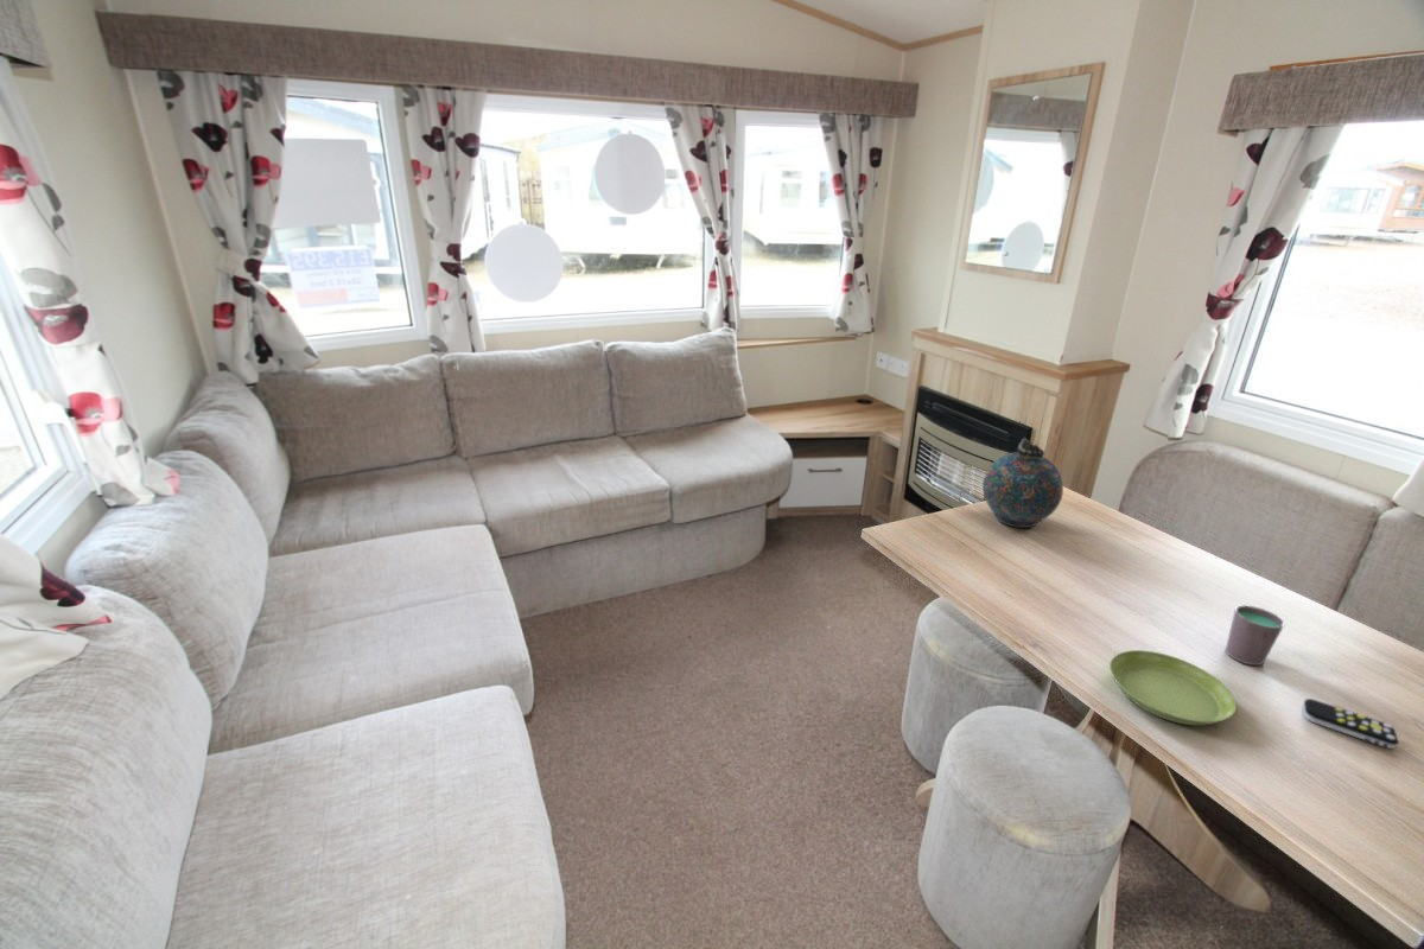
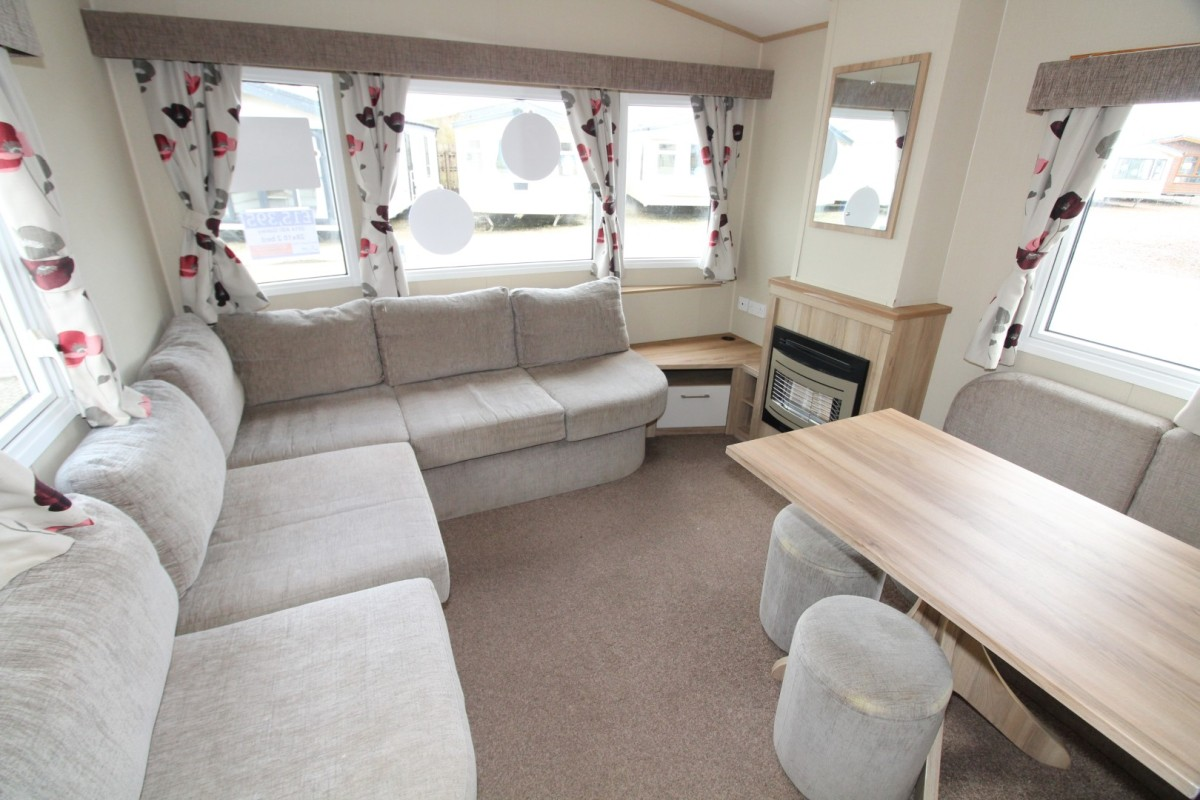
- cup [1225,604,1286,667]
- remote control [1302,698,1399,750]
- snuff bottle [981,435,1064,529]
- saucer [1108,649,1238,726]
